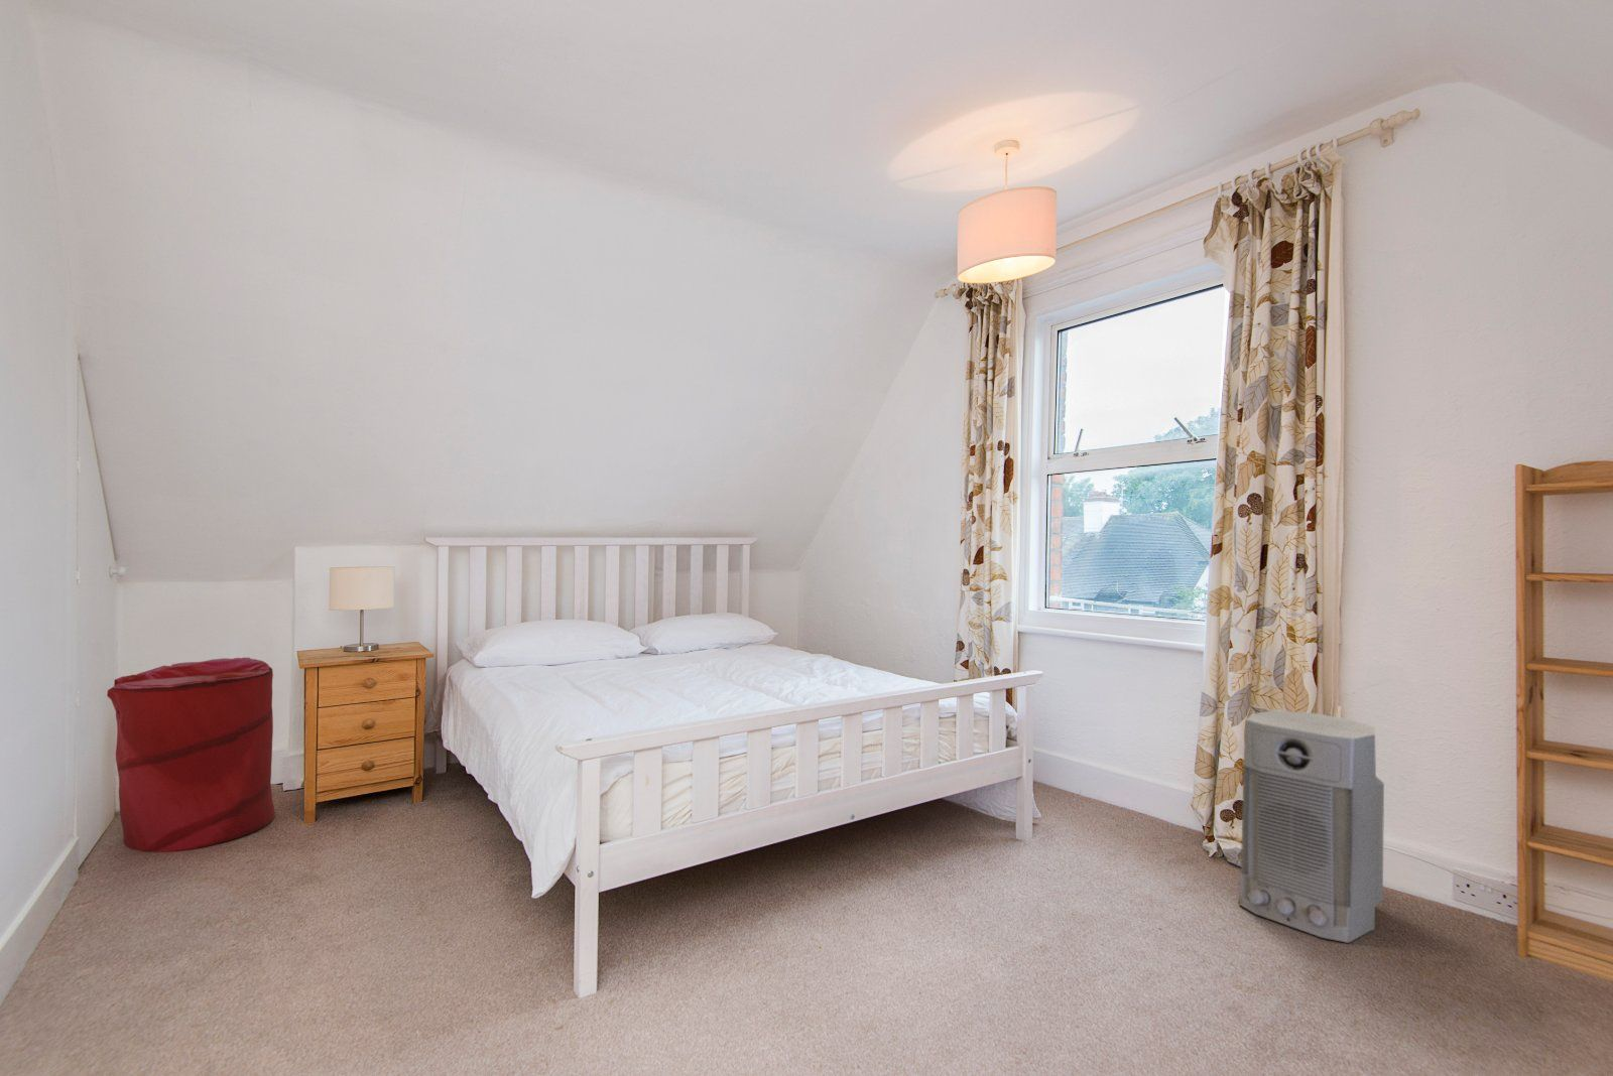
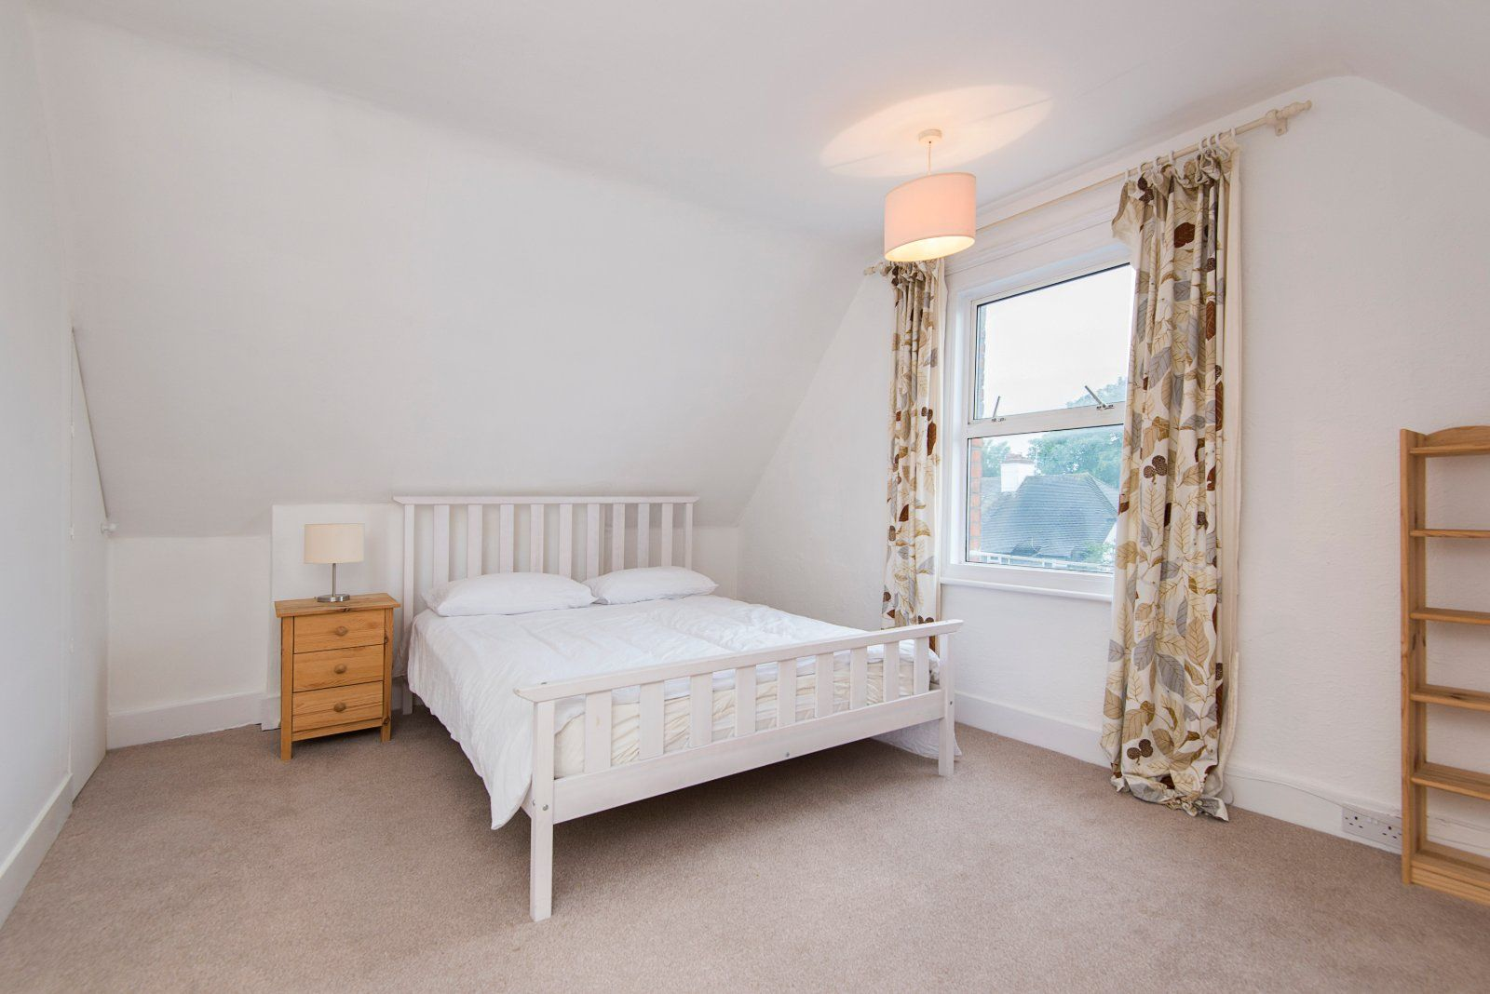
- laundry hamper [106,657,276,854]
- air purifier [1238,710,1385,944]
